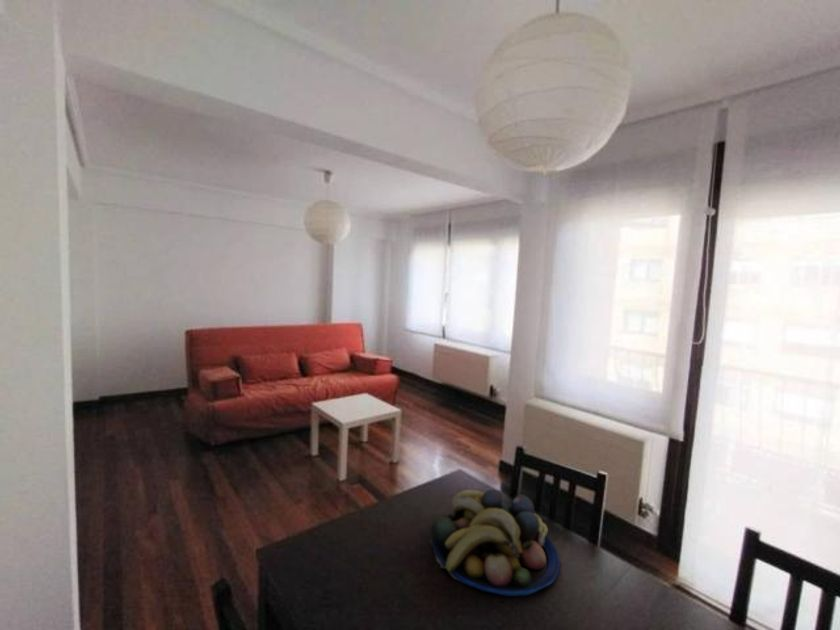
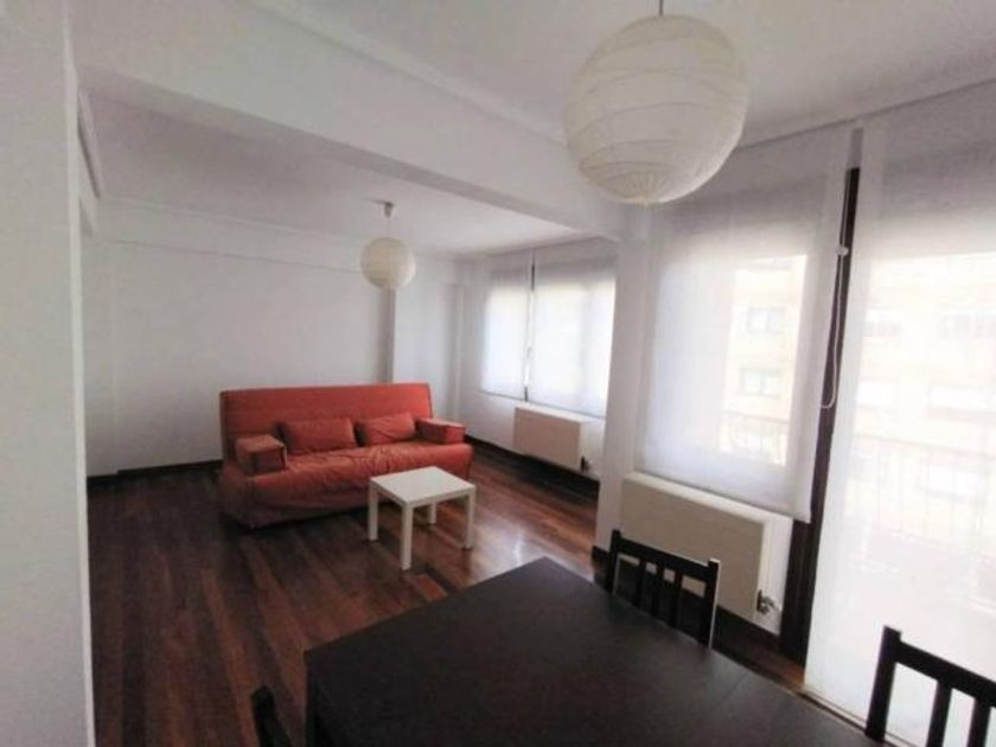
- fruit bowl [428,489,561,597]
